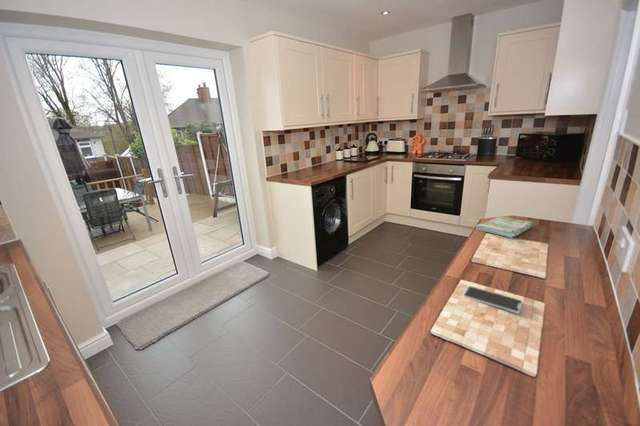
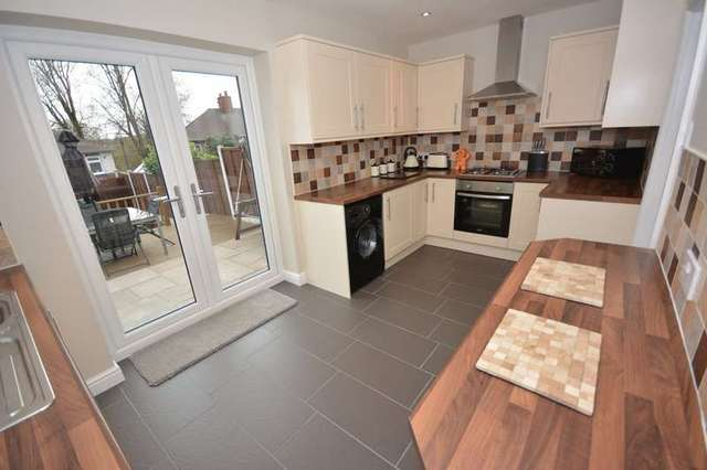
- dish towel [475,215,535,239]
- smartphone [462,285,524,315]
